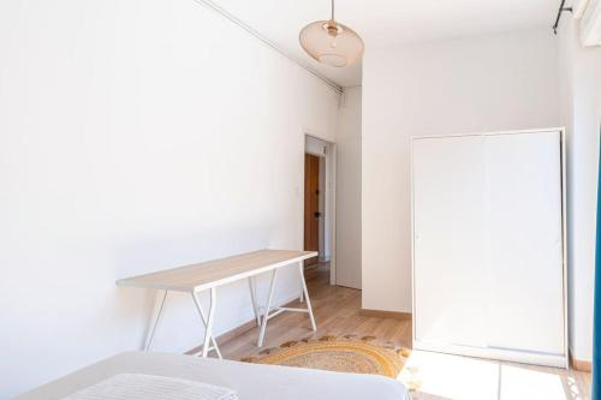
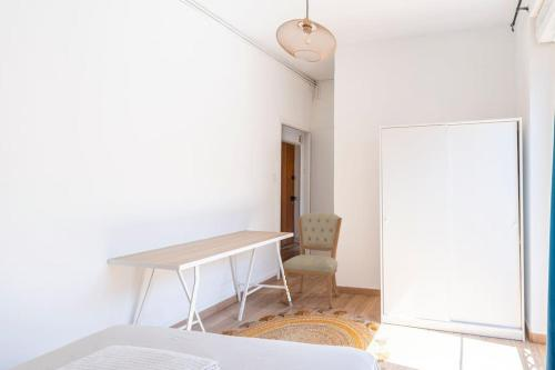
+ chair [282,211,343,310]
